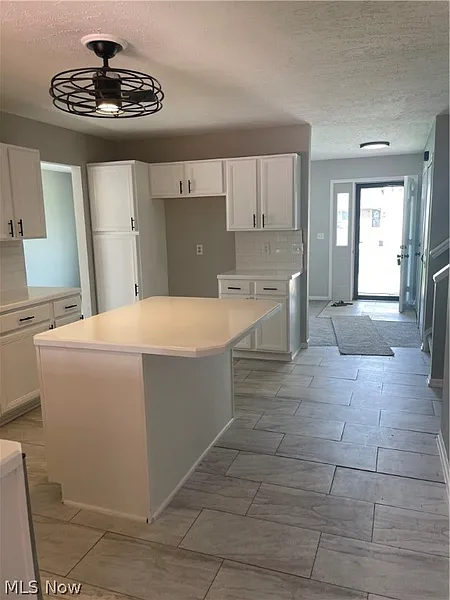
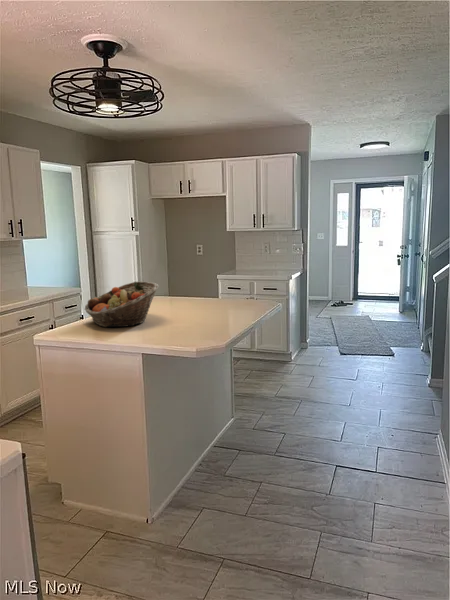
+ fruit basket [84,281,160,328]
